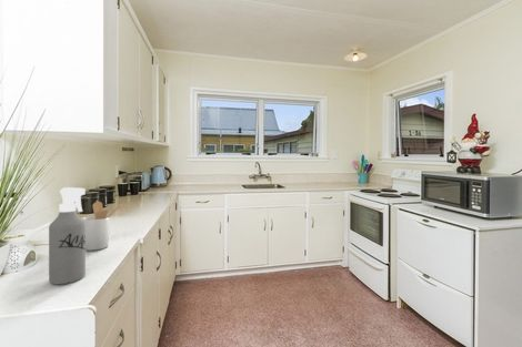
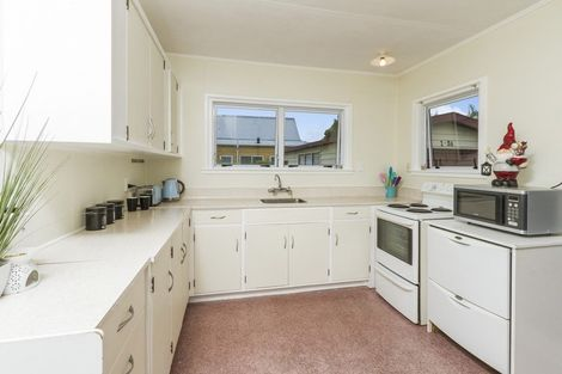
- spray bottle [48,186,87,285]
- utensil holder [81,201,123,252]
